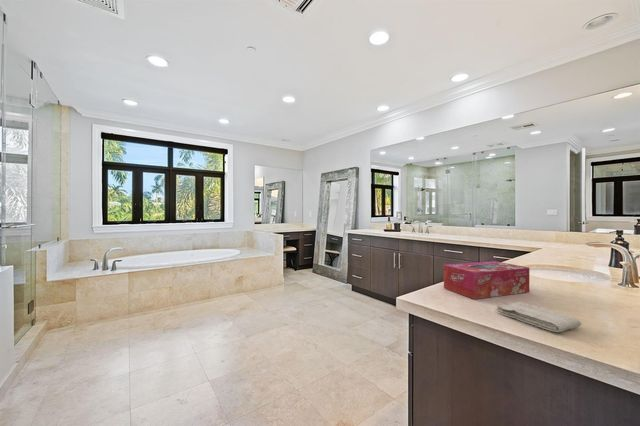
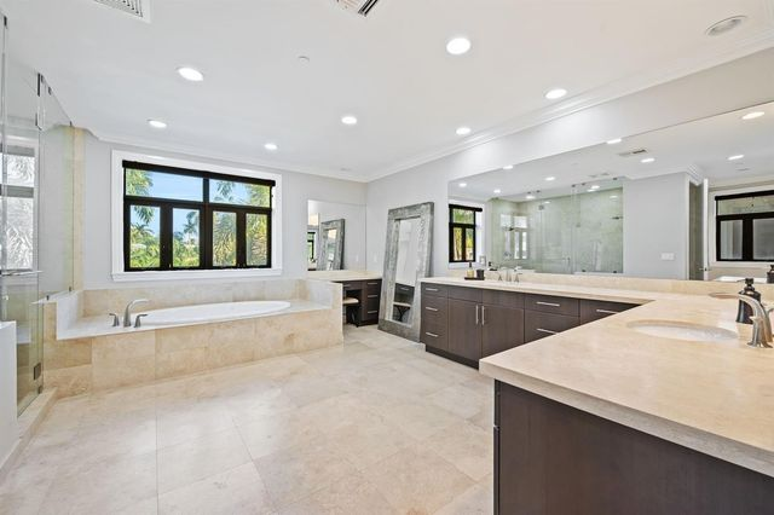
- washcloth [495,301,582,333]
- tissue box [443,260,530,300]
